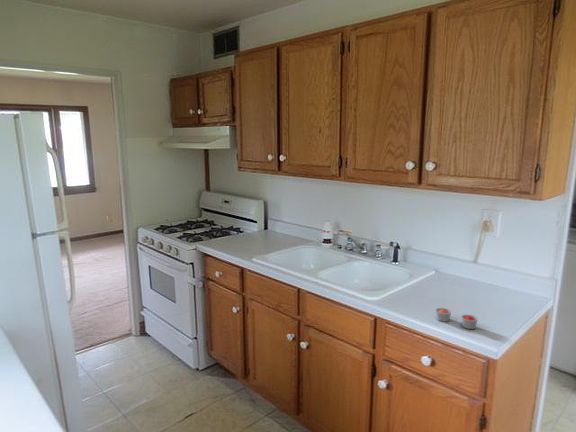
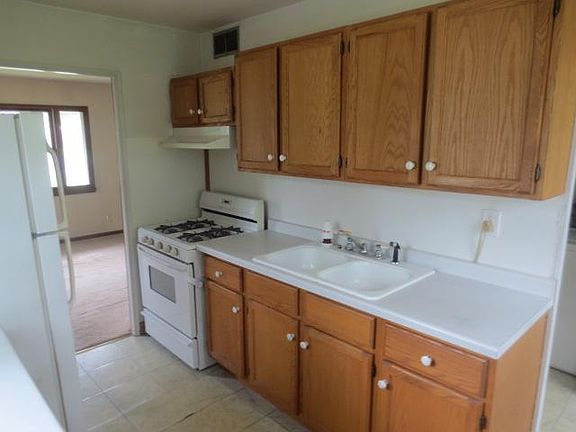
- candle [435,307,479,330]
